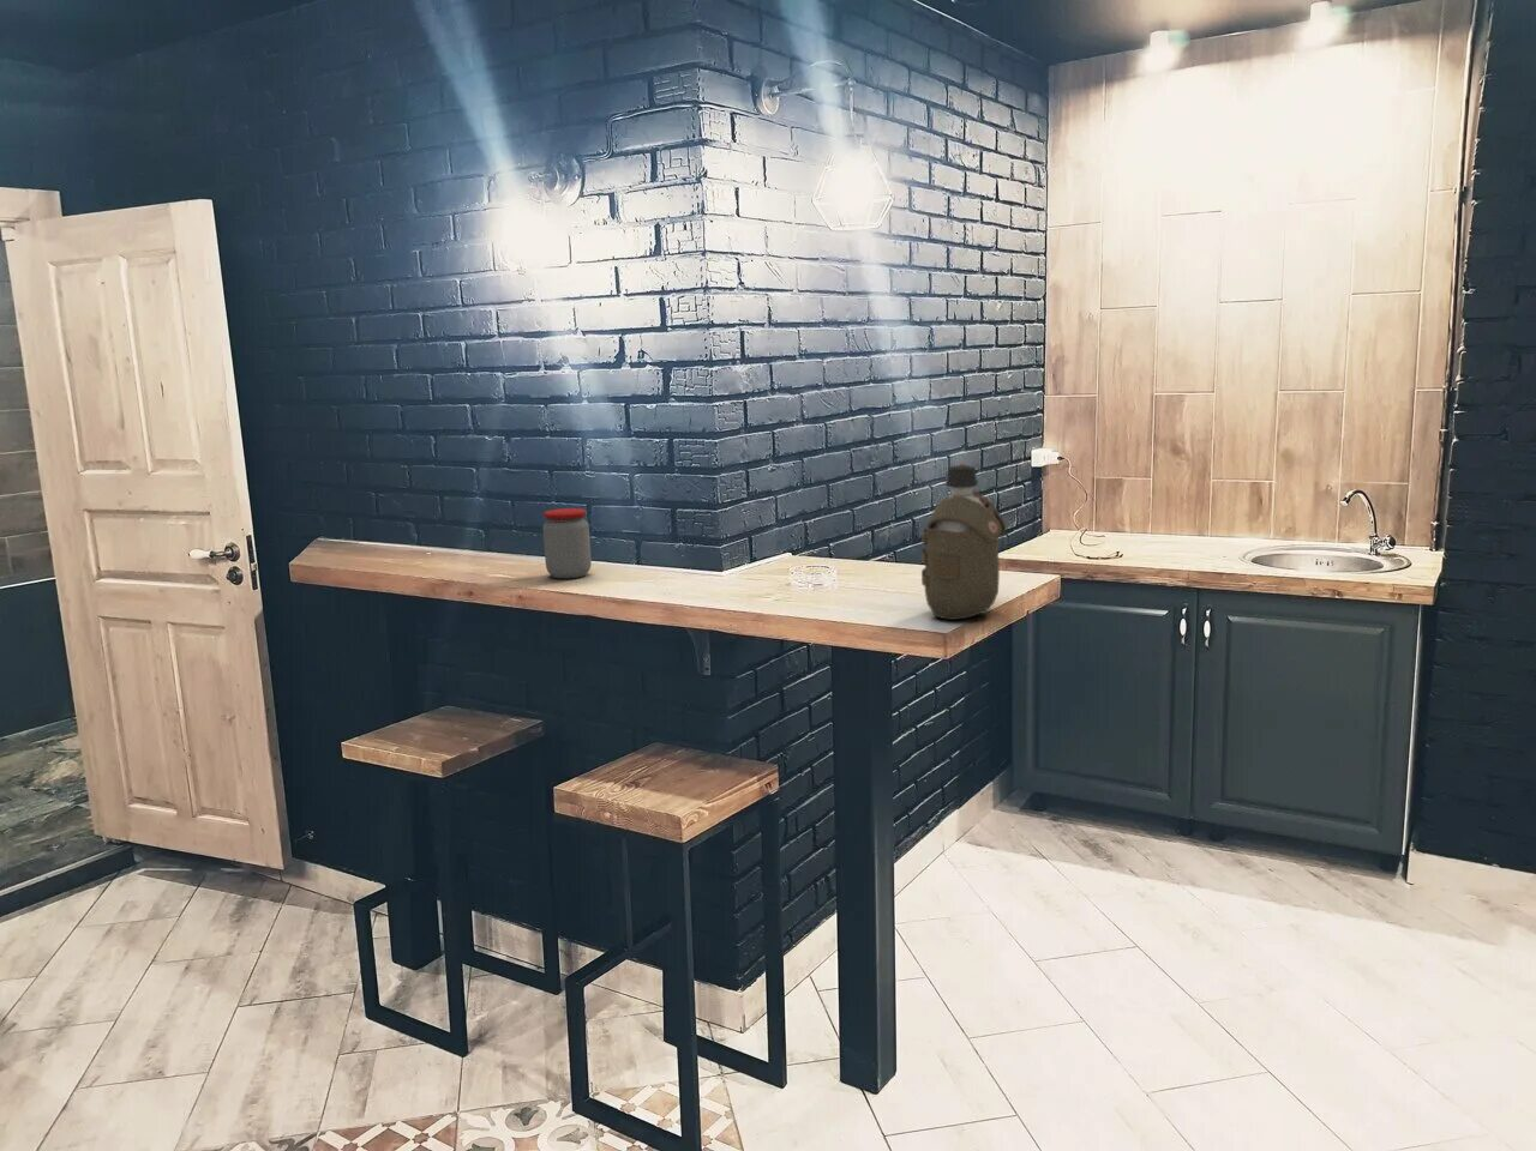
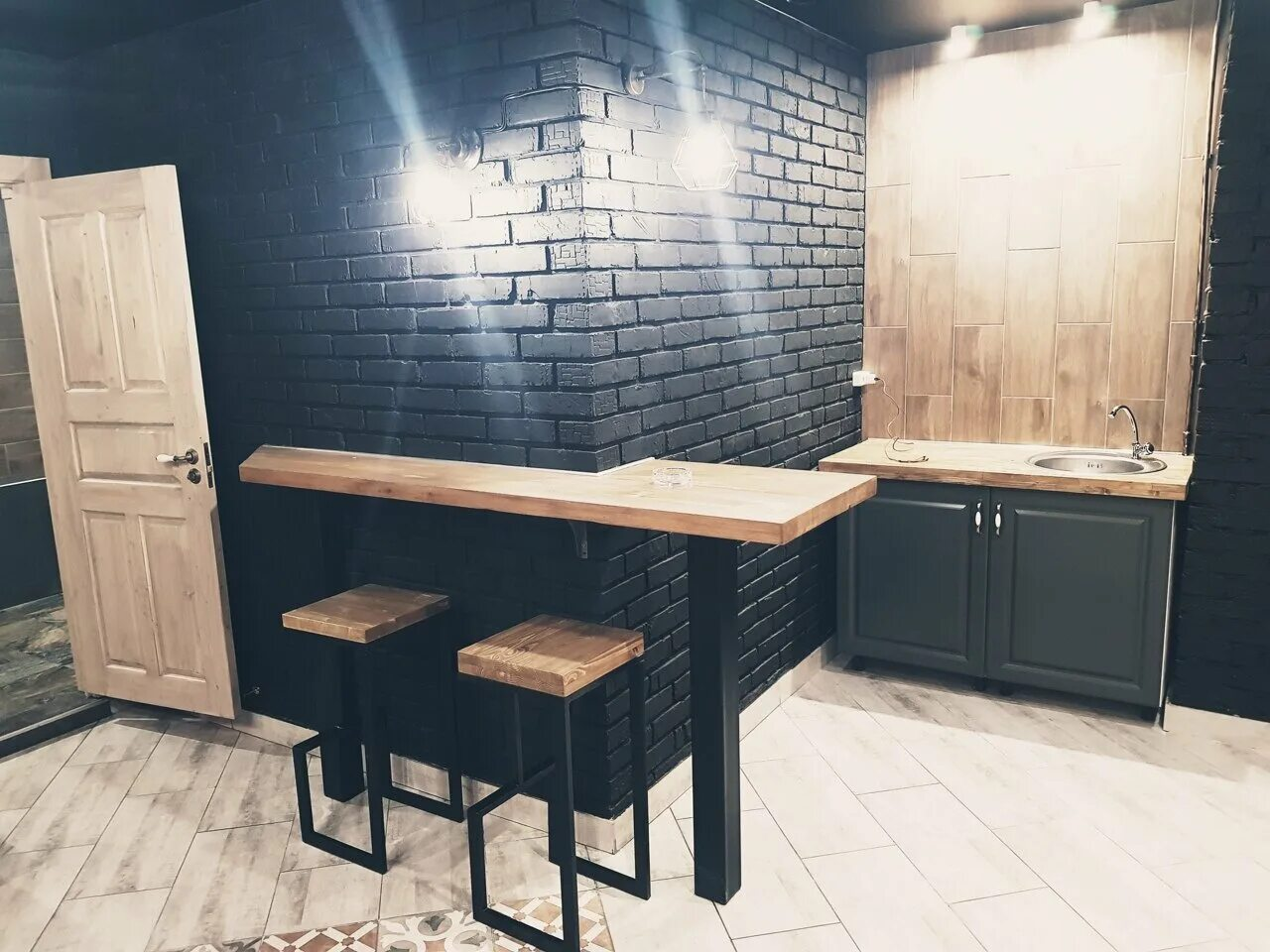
- jar [542,507,593,579]
- water bottle [920,462,1006,621]
